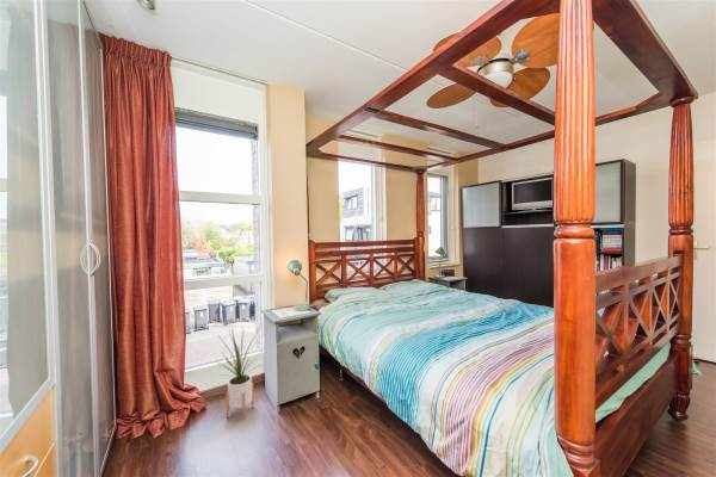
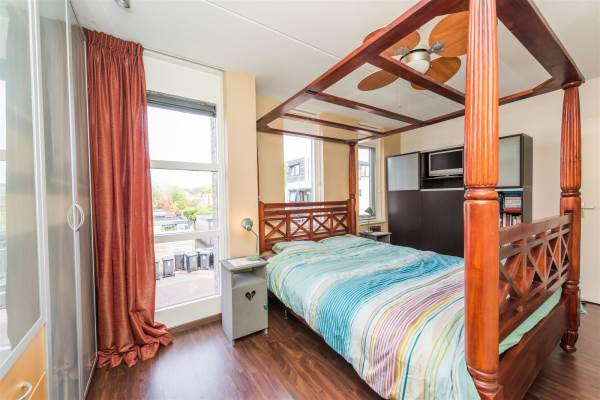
- house plant [216,327,266,420]
